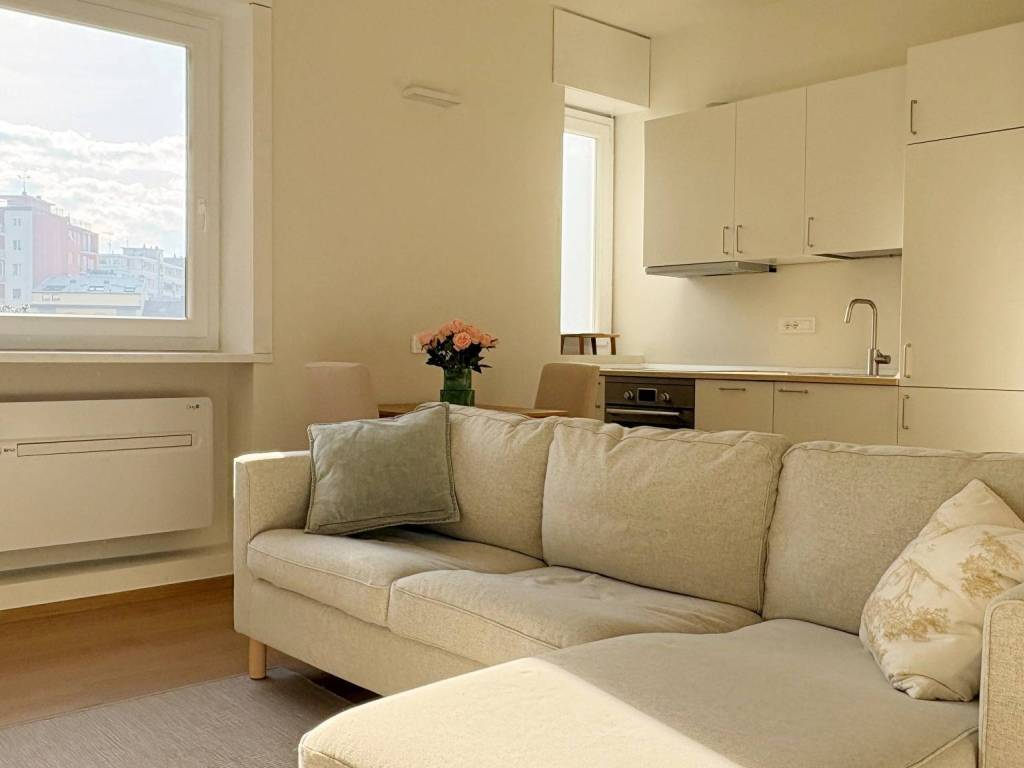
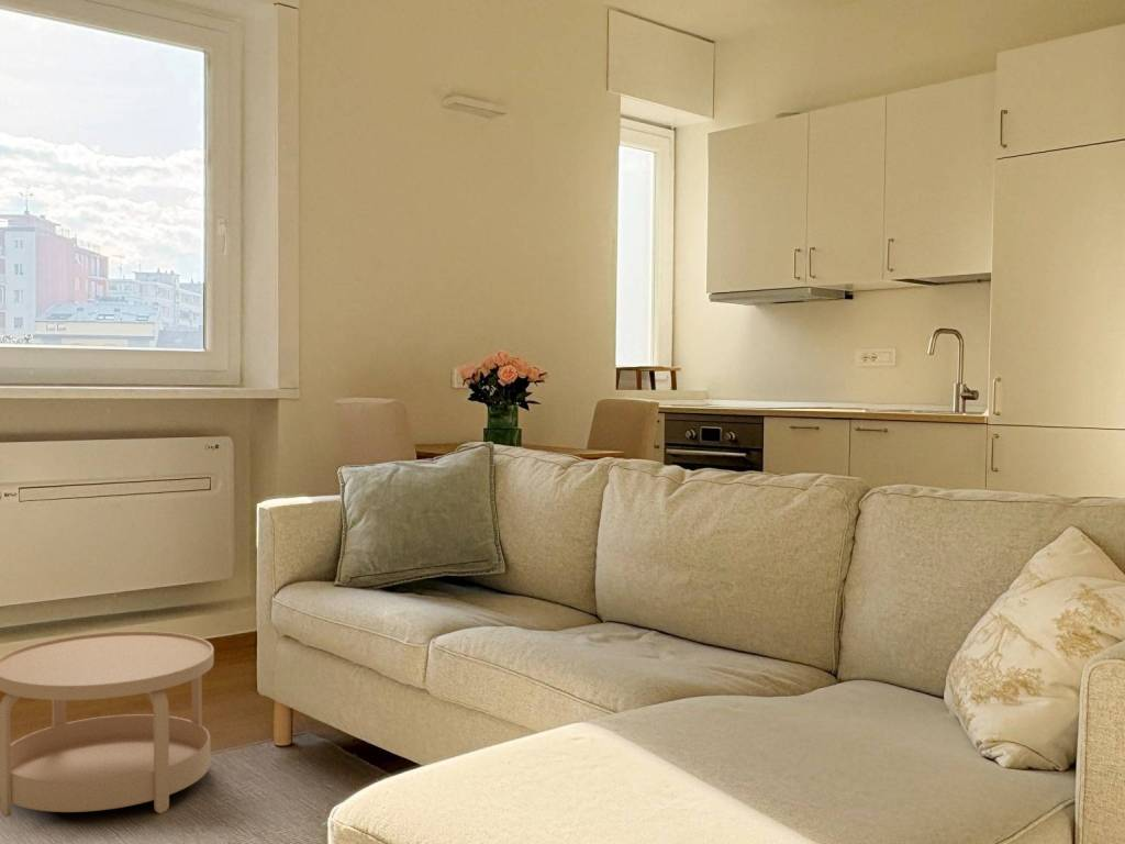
+ side table [0,630,215,818]
